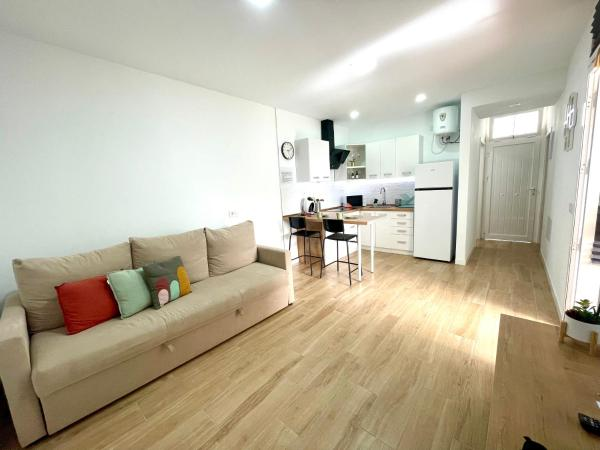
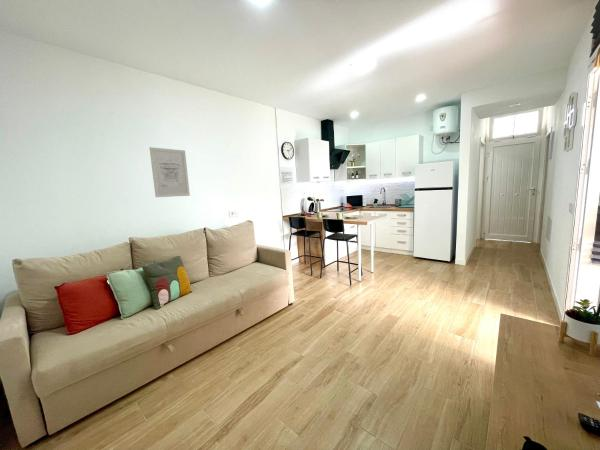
+ wall art [148,146,191,198]
